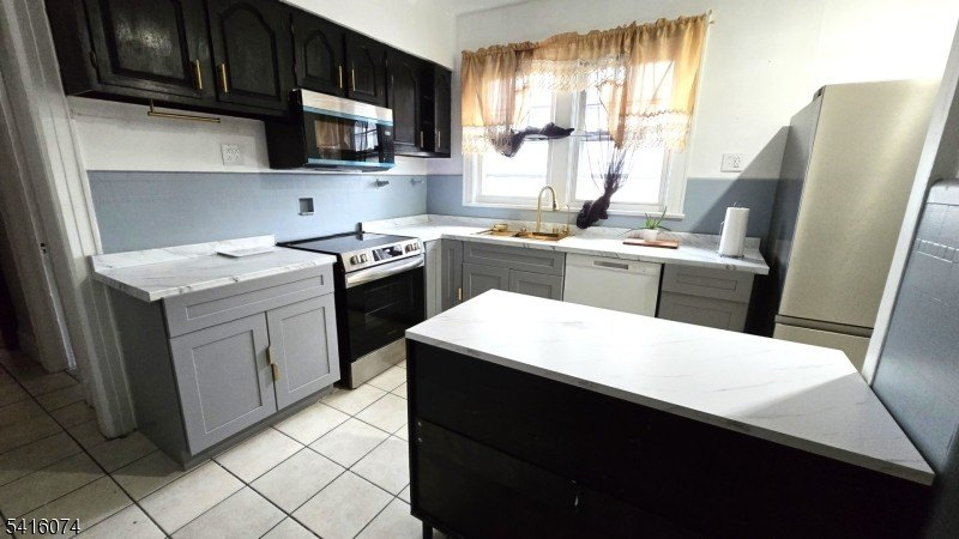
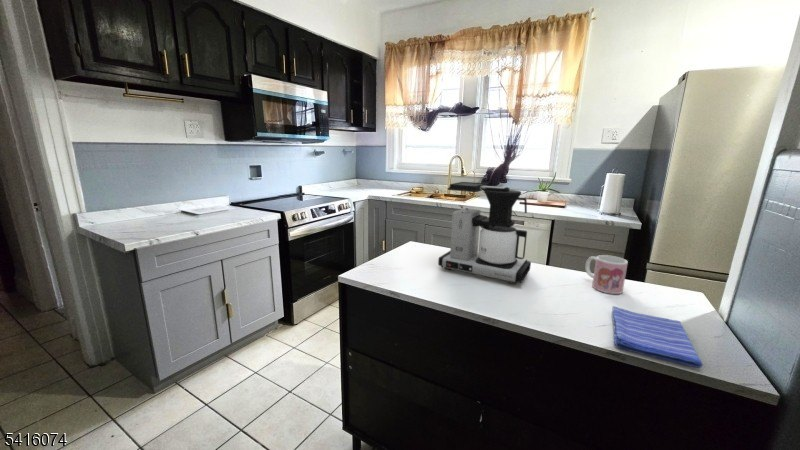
+ mug [584,254,629,295]
+ coffee maker [437,181,532,285]
+ dish towel [611,305,704,369]
